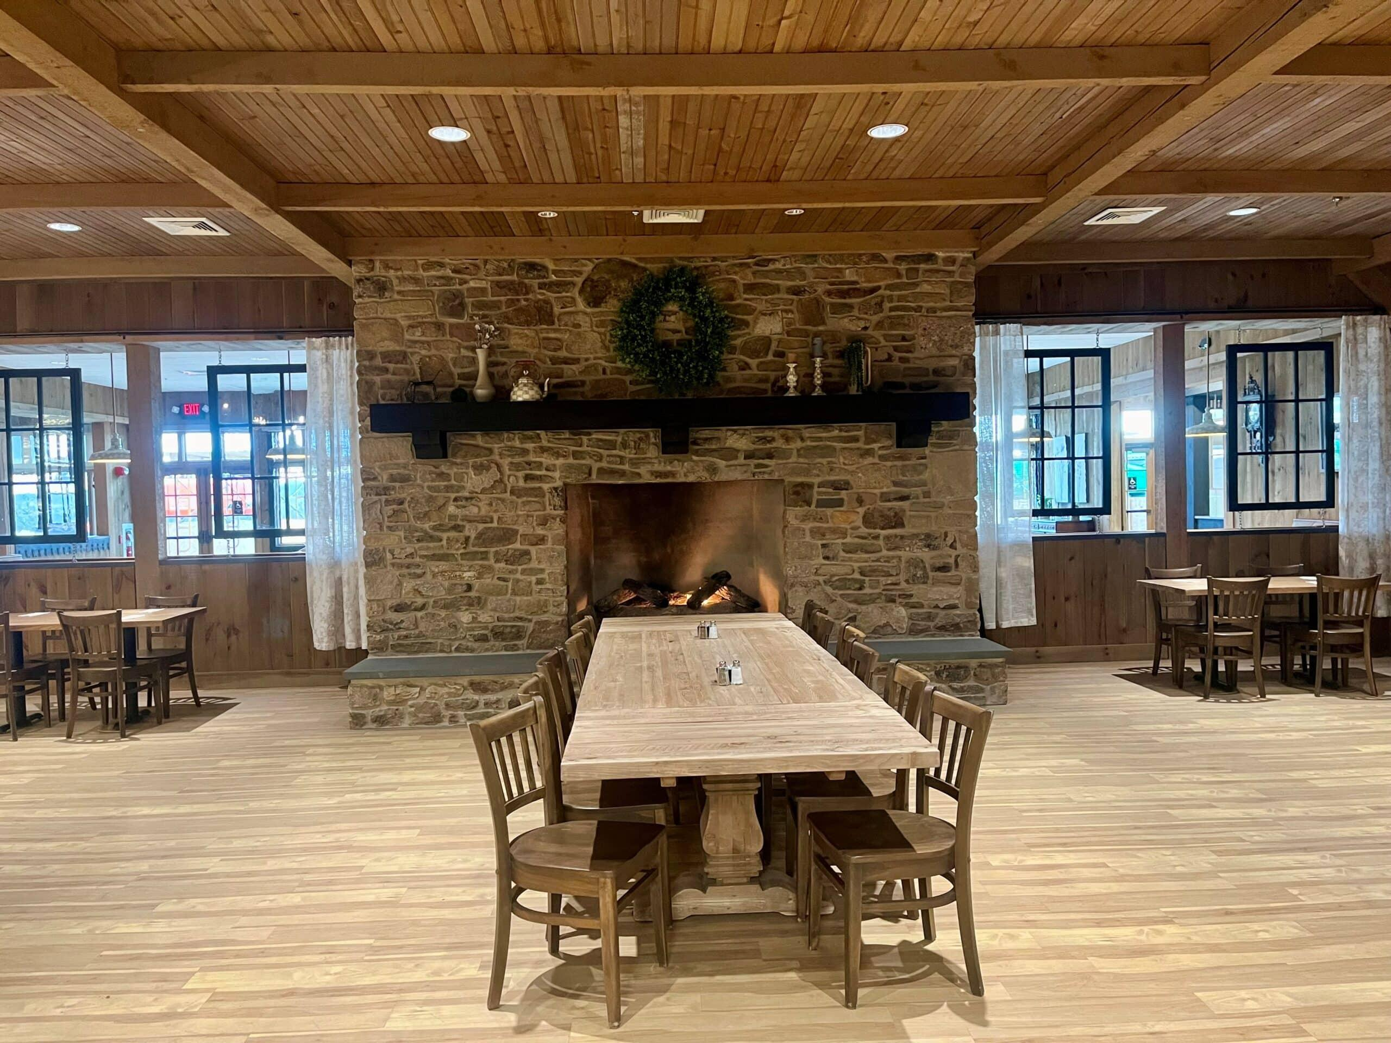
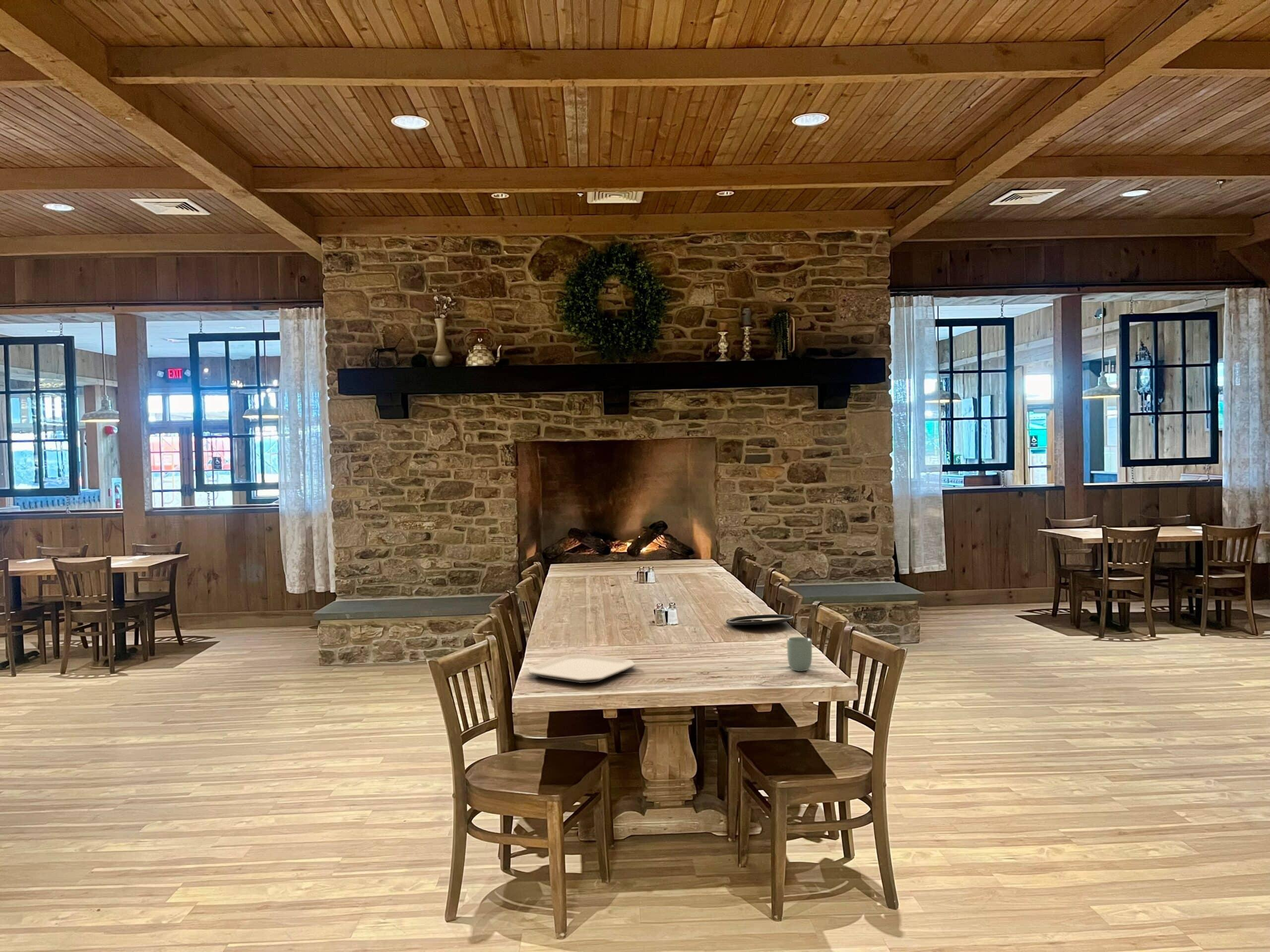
+ plate [527,654,636,684]
+ plate [725,614,794,626]
+ cup [786,637,813,672]
